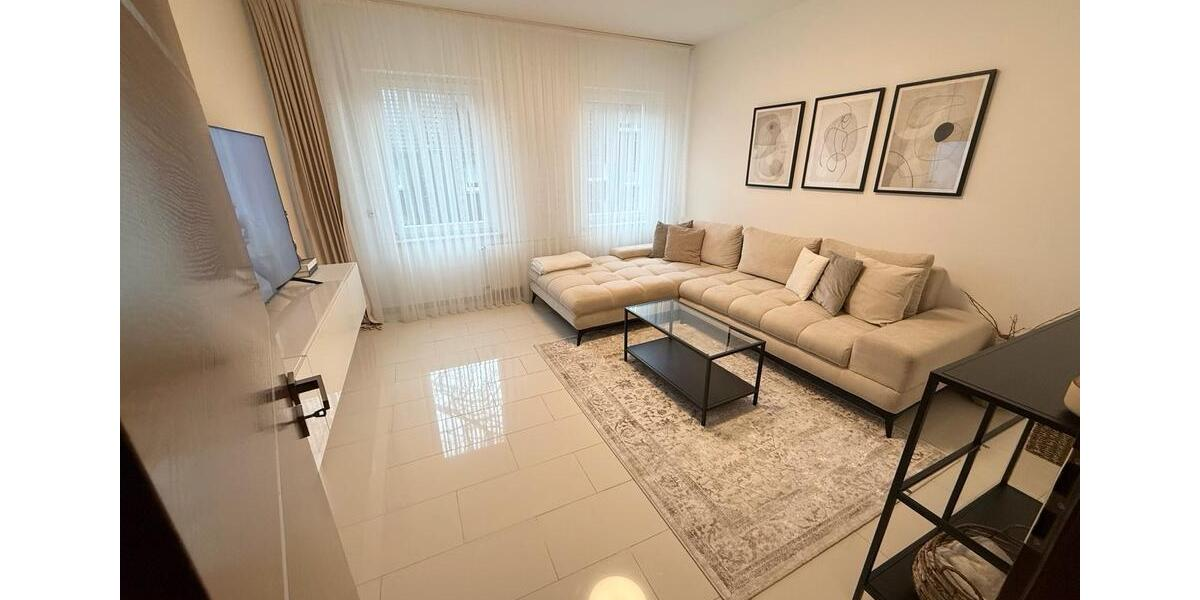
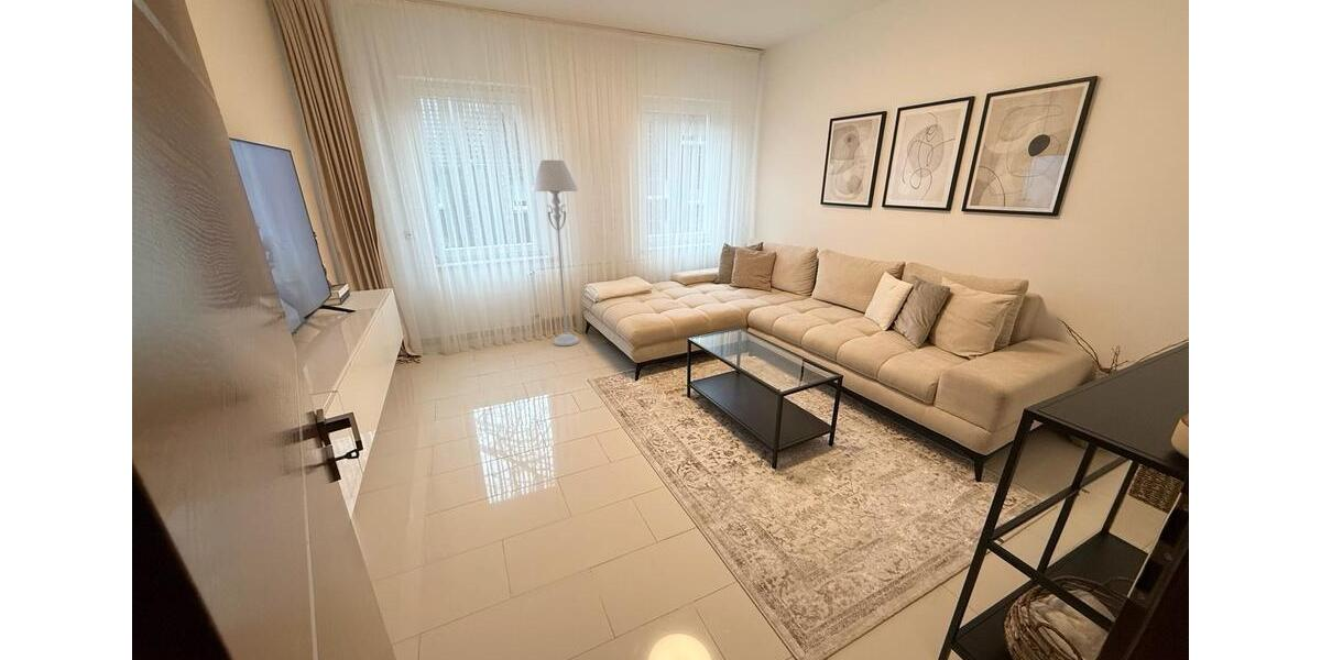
+ floor lamp [531,160,580,348]
